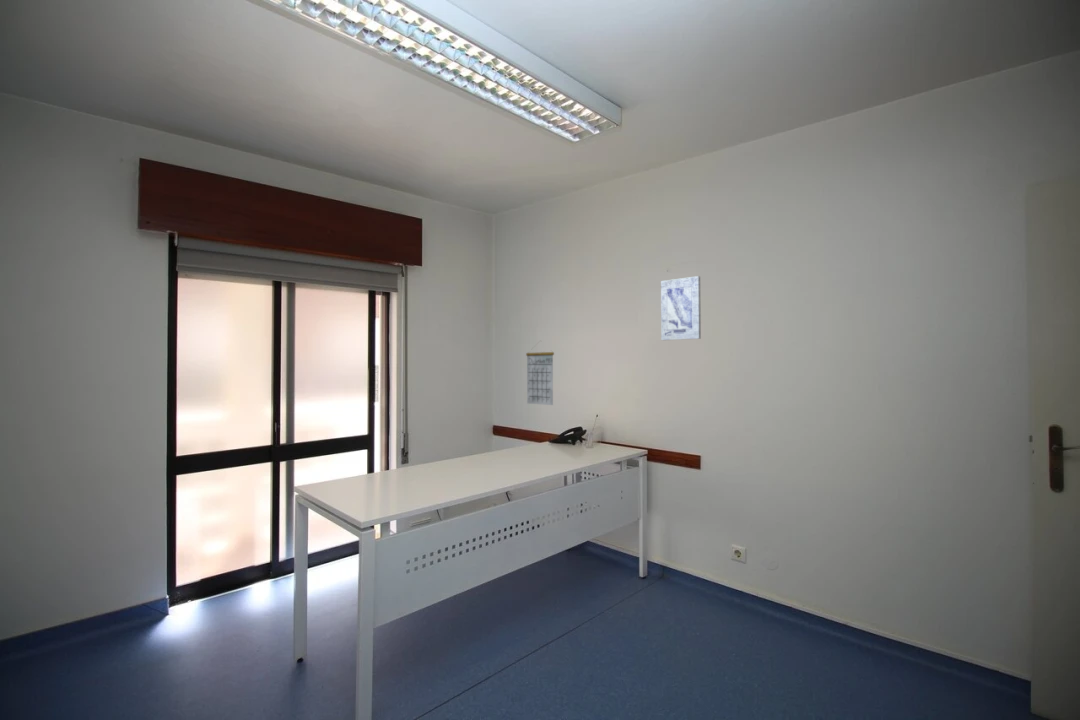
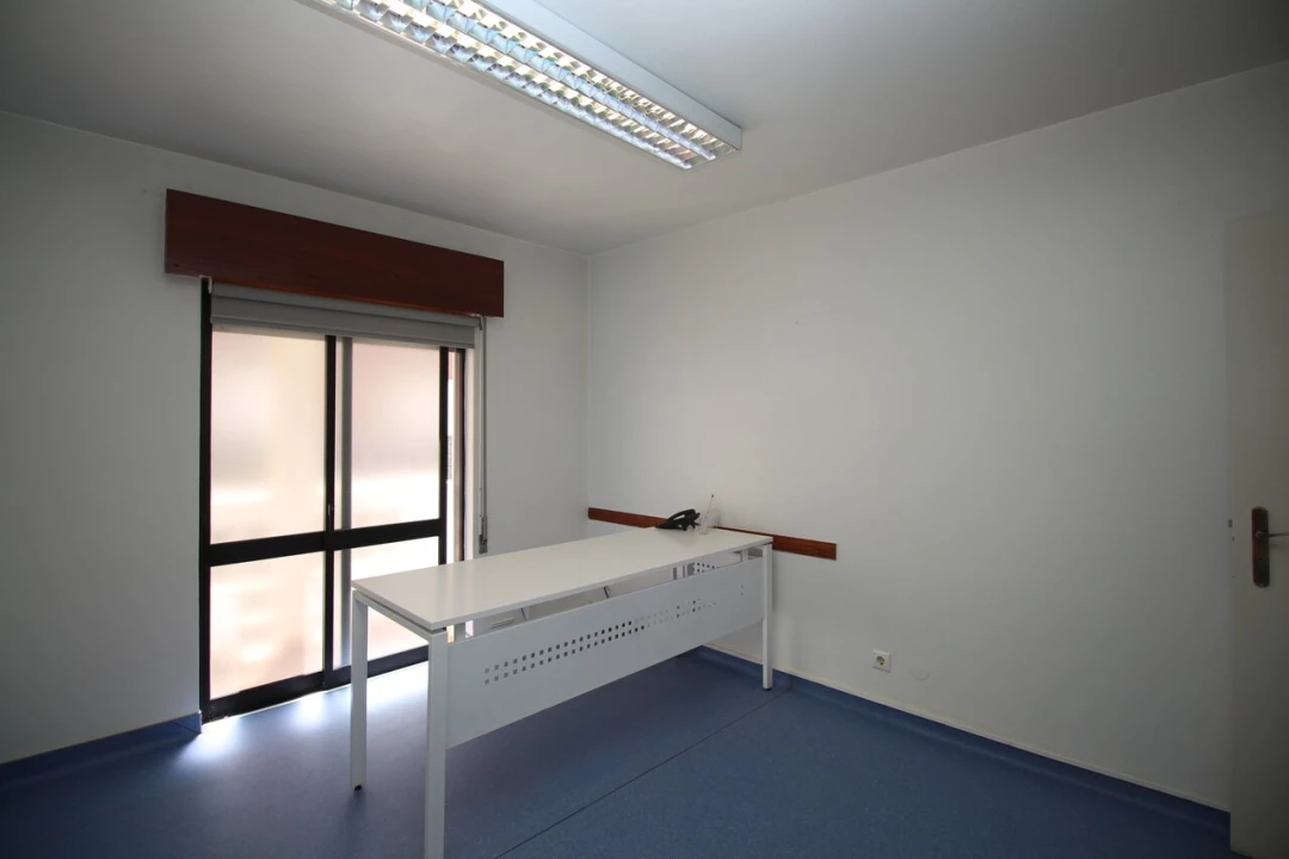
- wall art [660,275,702,341]
- calendar [525,340,555,406]
